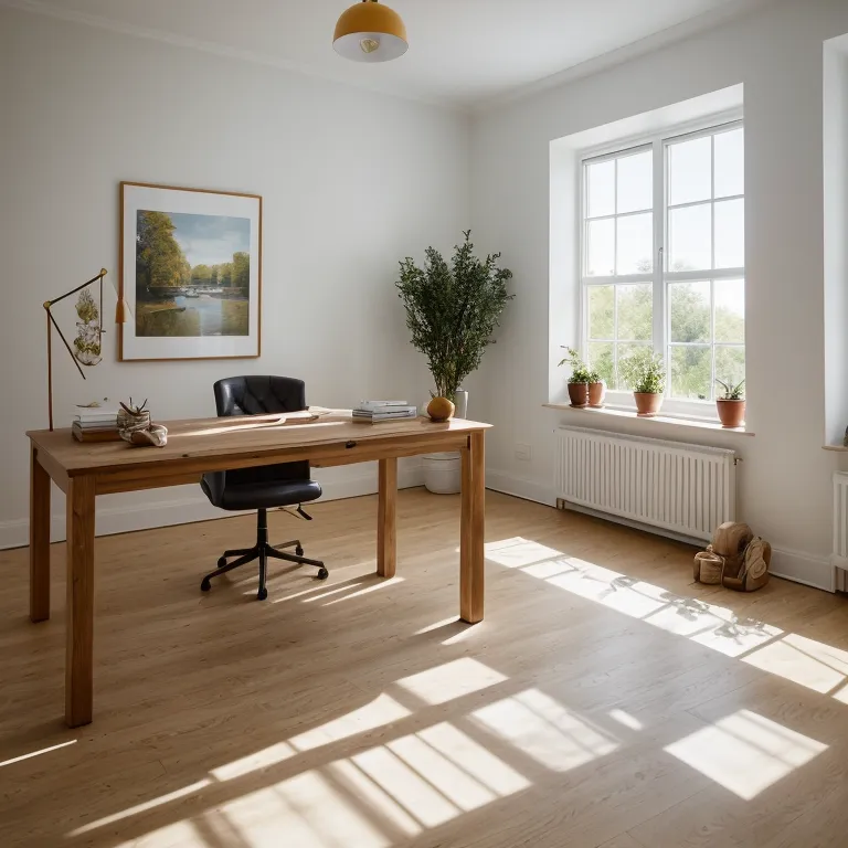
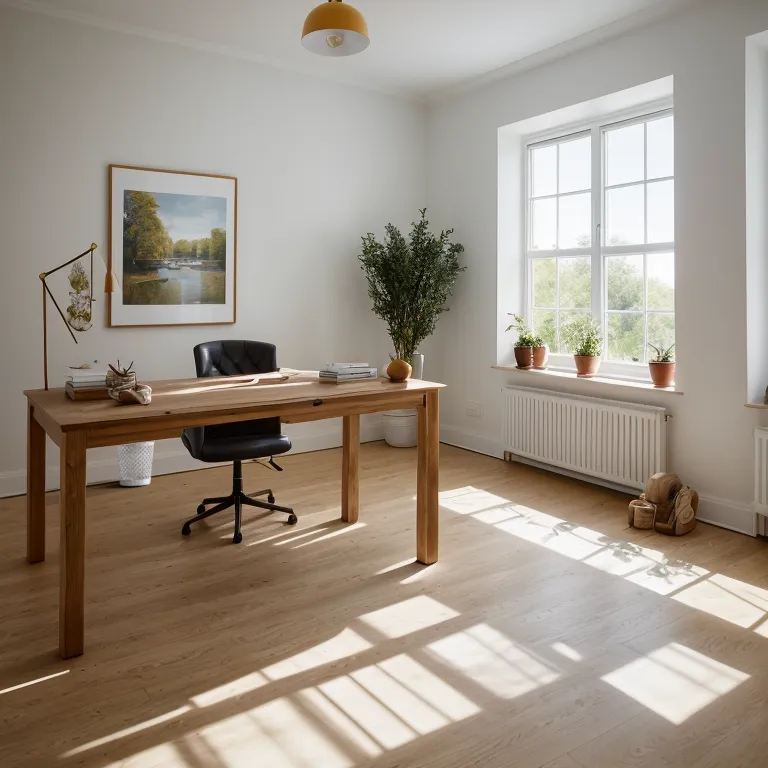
+ wastebasket [116,441,155,487]
